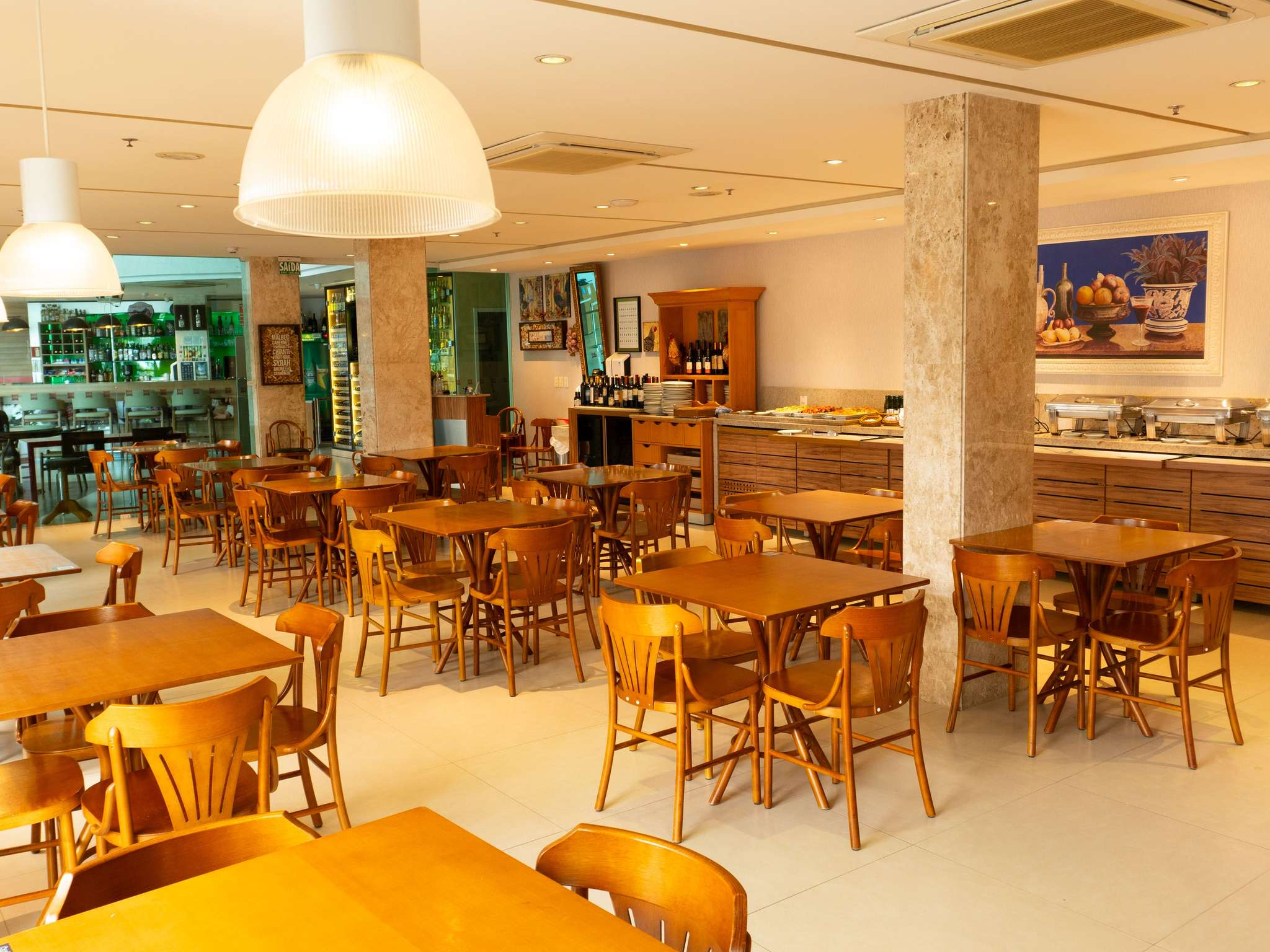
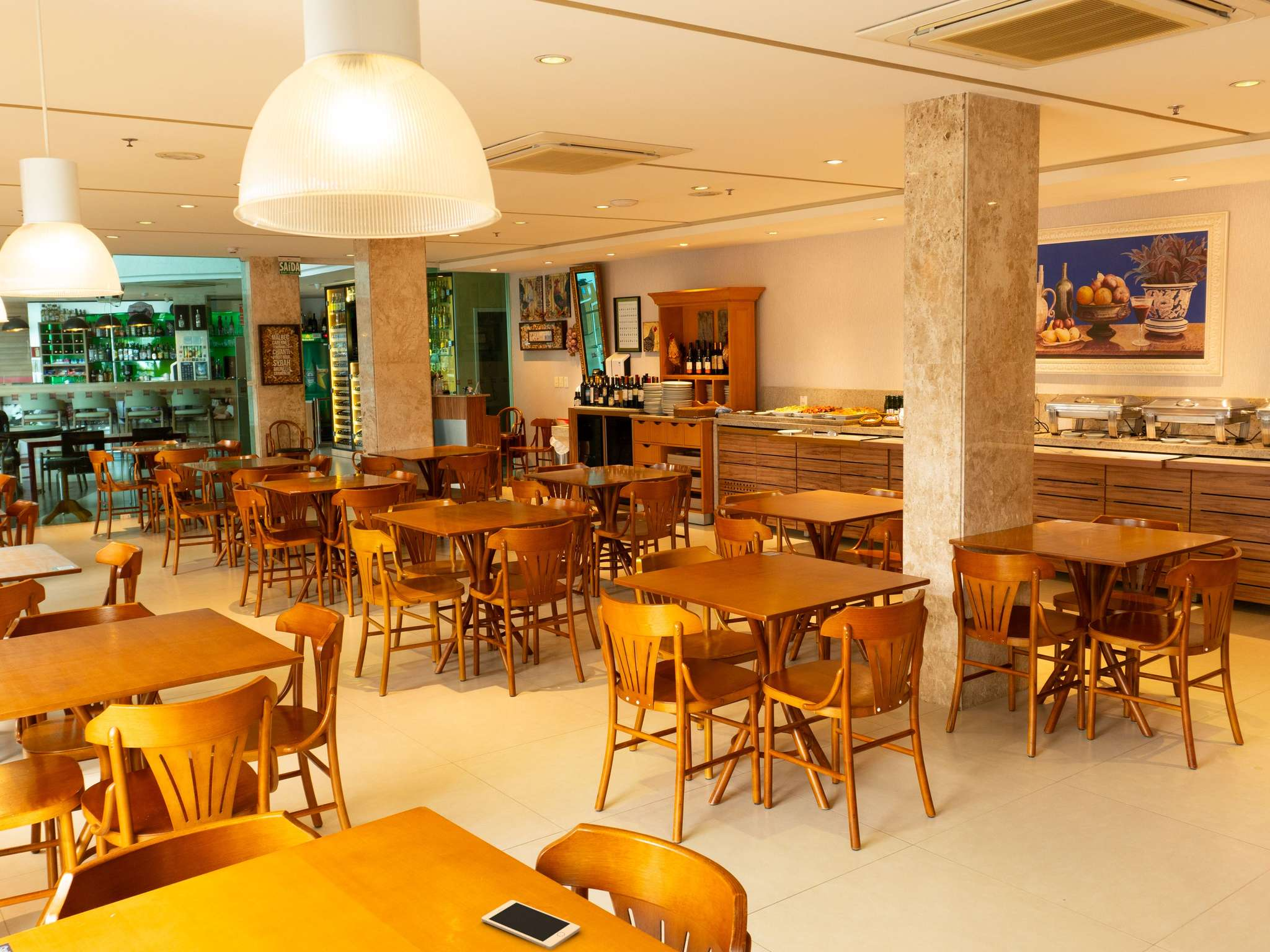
+ cell phone [481,899,581,950]
